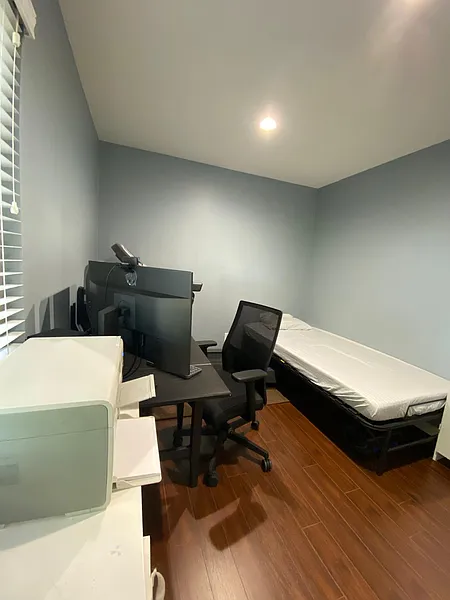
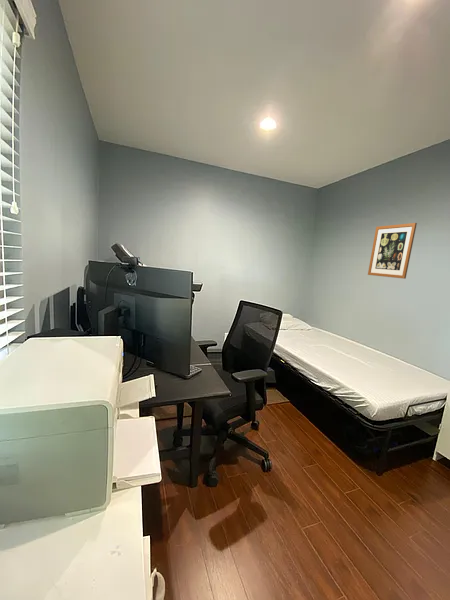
+ wall art [367,222,418,280]
